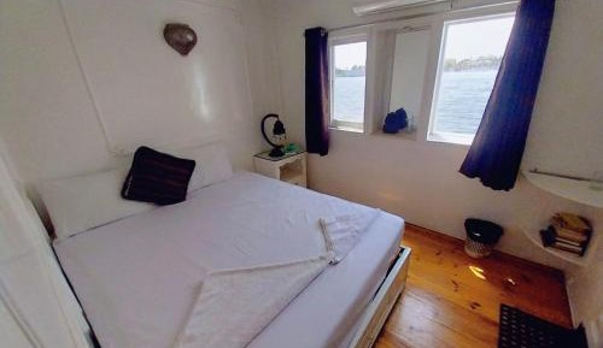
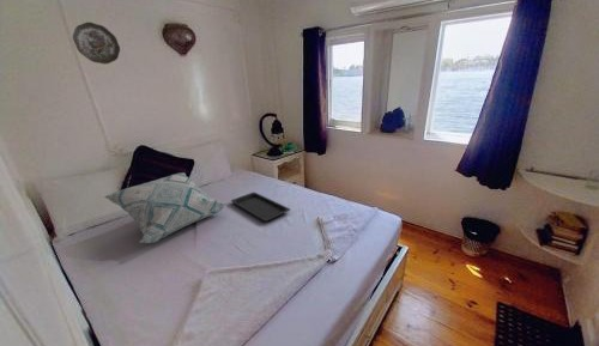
+ serving tray [230,192,291,223]
+ decorative plate [72,22,121,65]
+ decorative pillow [103,171,226,244]
